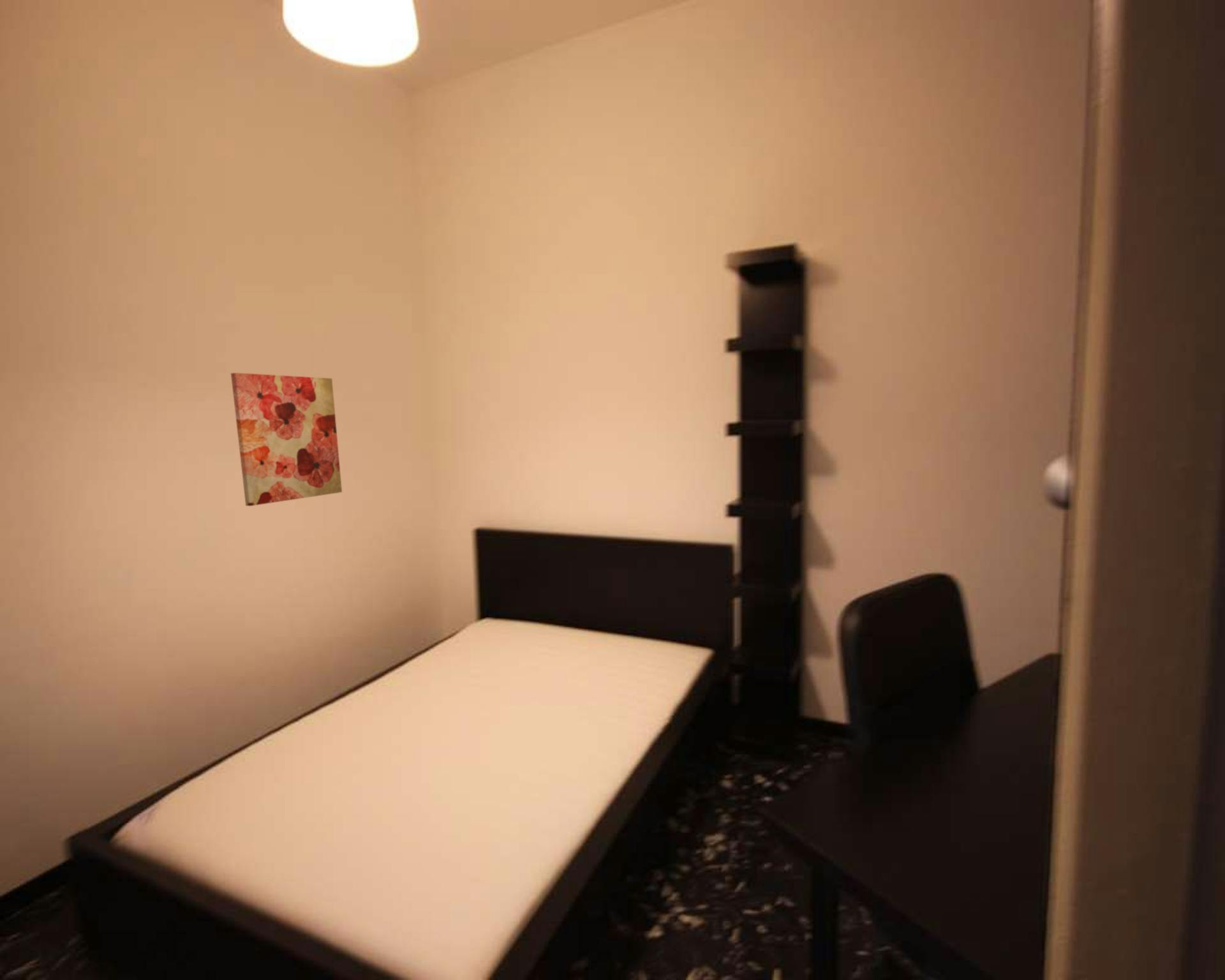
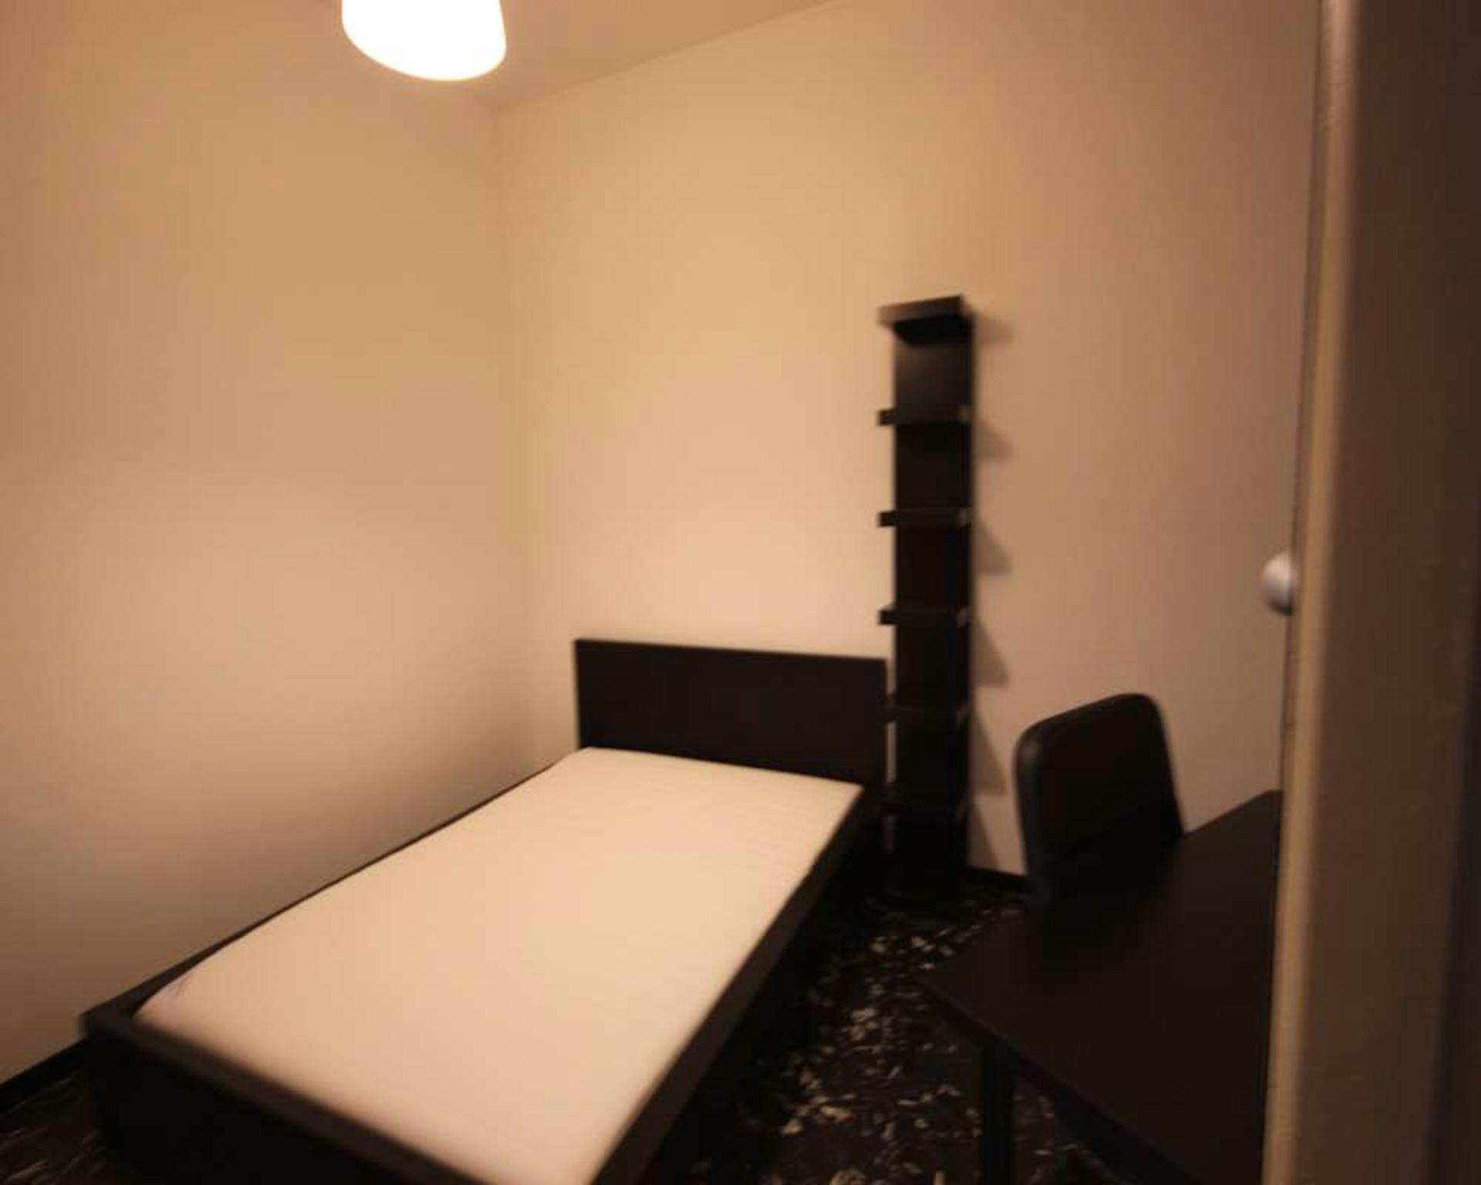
- wall art [230,372,343,507]
